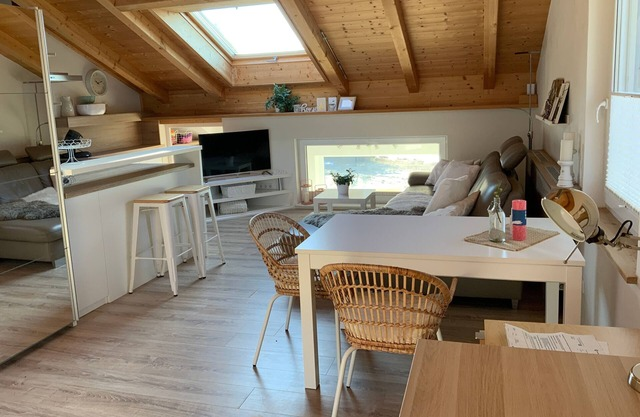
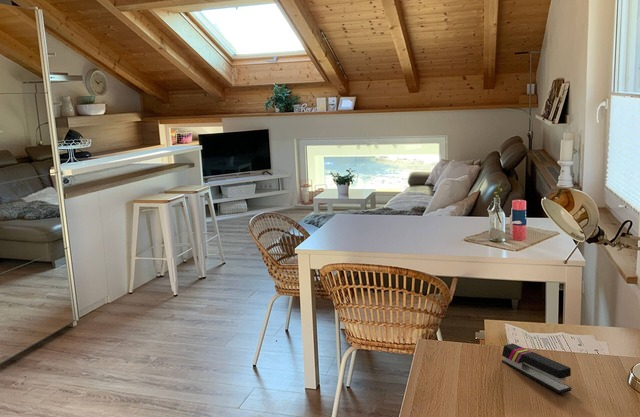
+ stapler [501,343,572,394]
